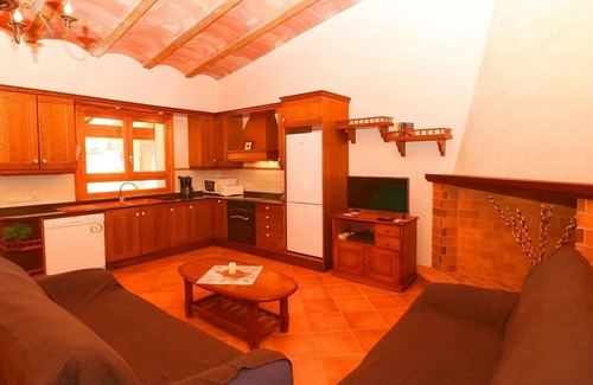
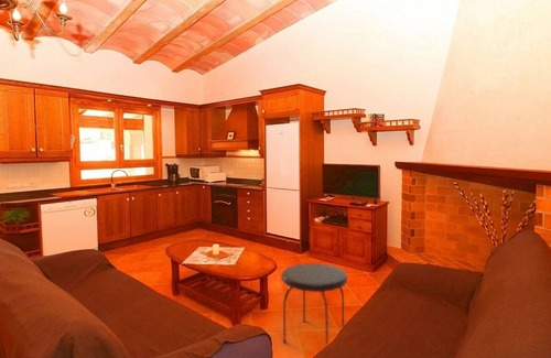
+ side table [281,262,348,346]
